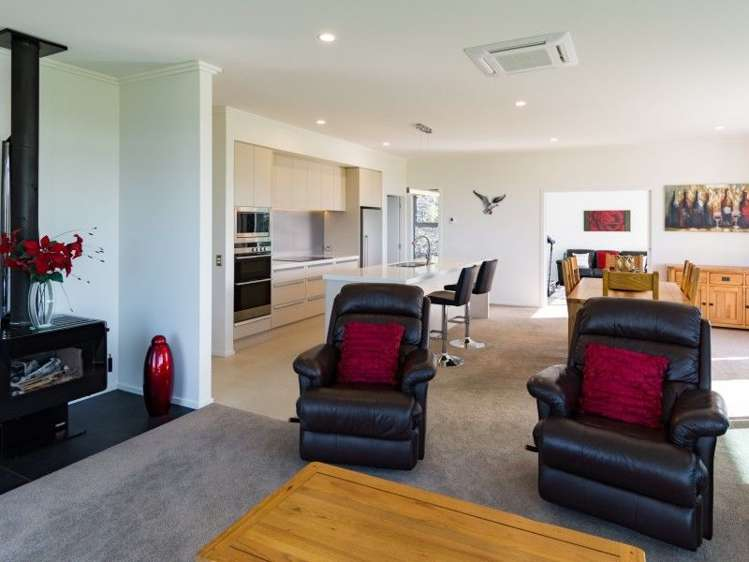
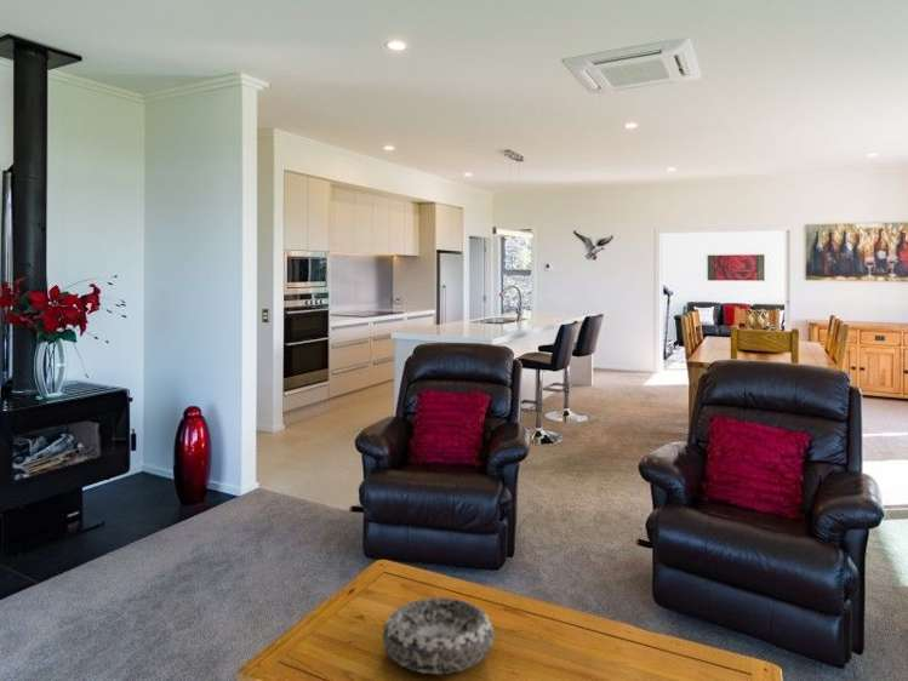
+ decorative bowl [382,596,495,675]
